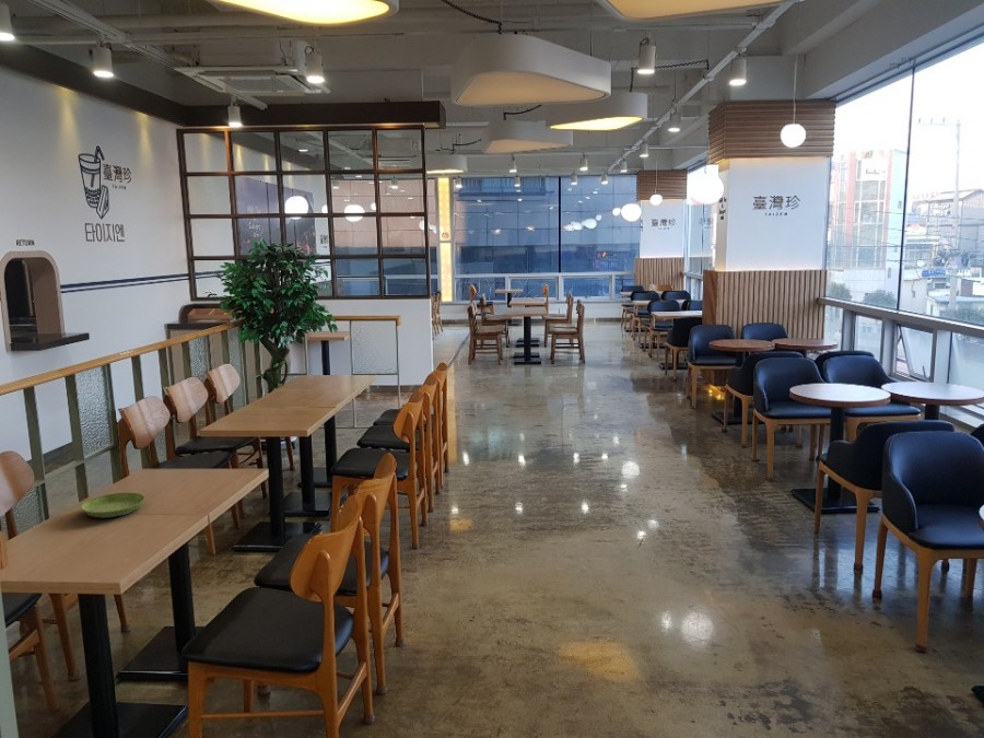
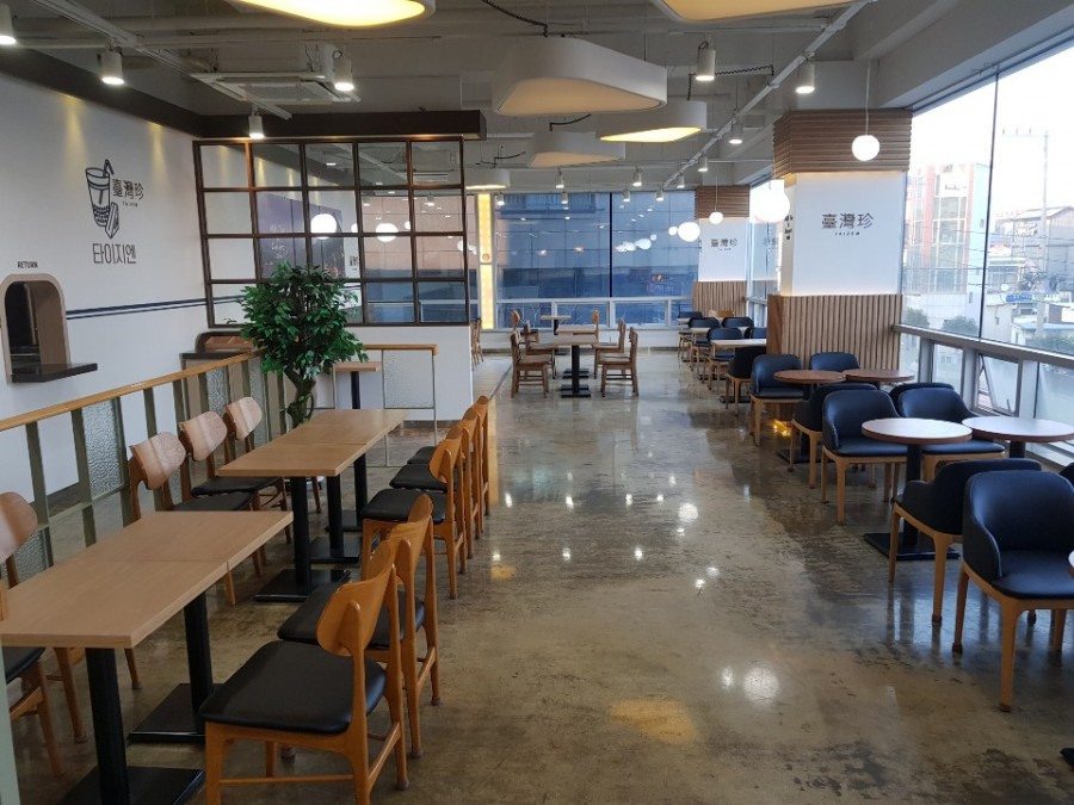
- saucer [80,492,147,518]
